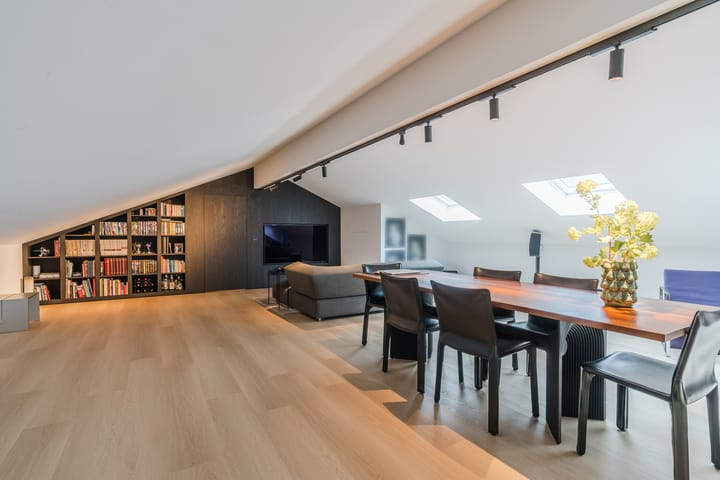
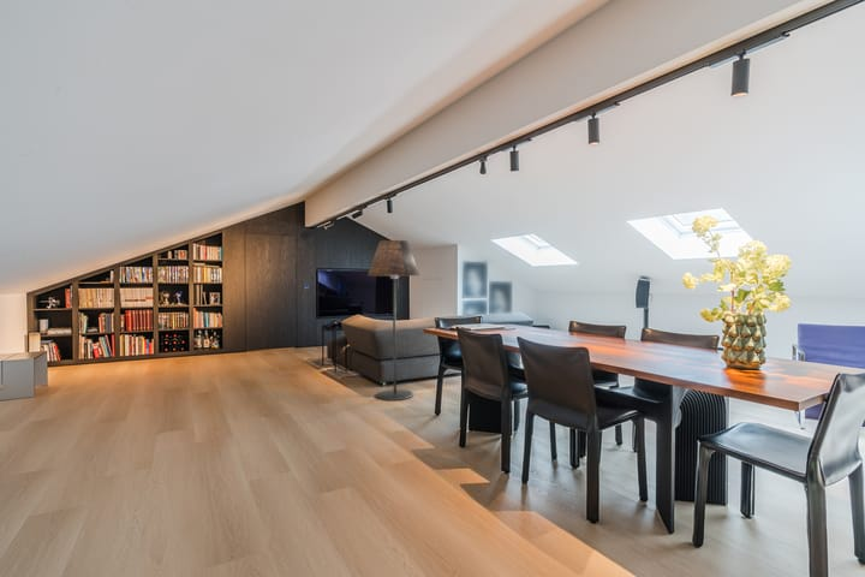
+ floor lamp [366,239,420,401]
